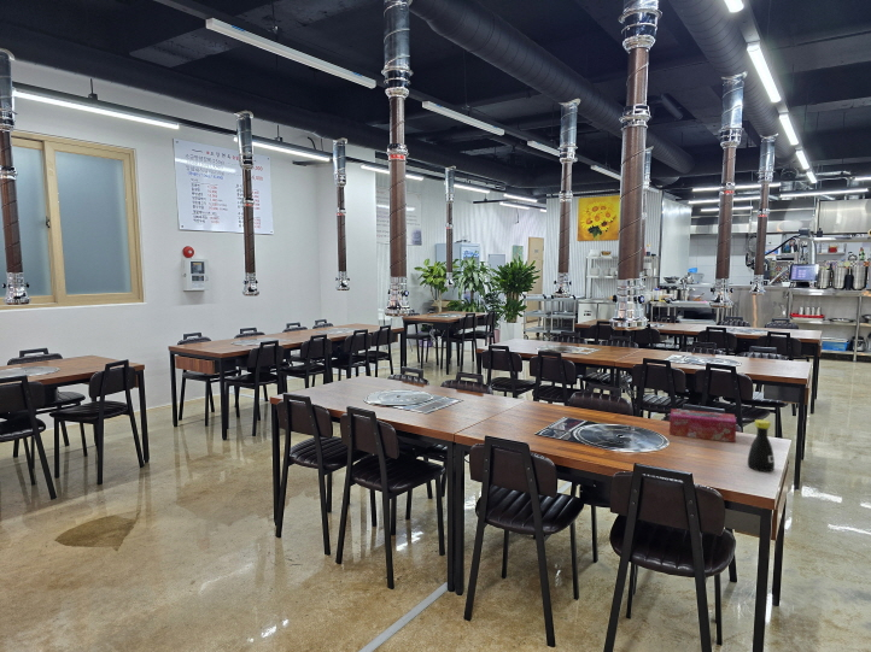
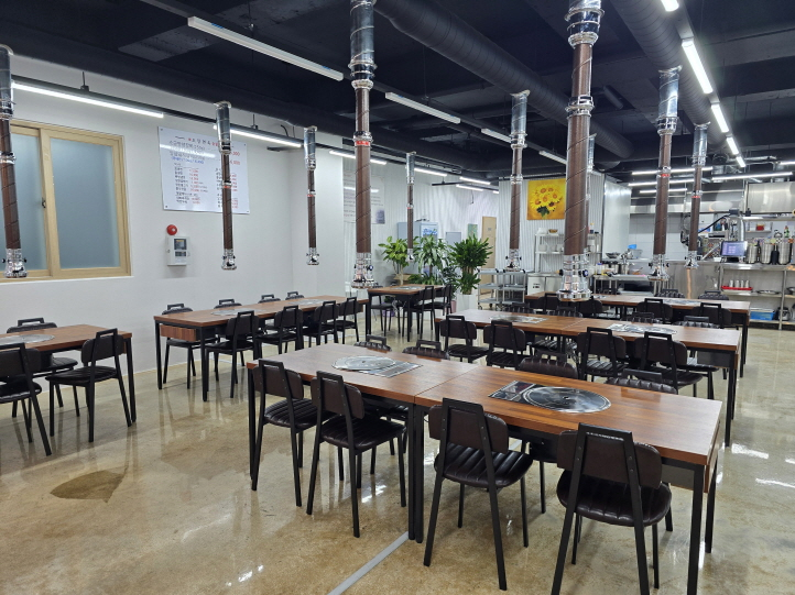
- bottle [747,418,776,472]
- tissue box [668,407,737,444]
